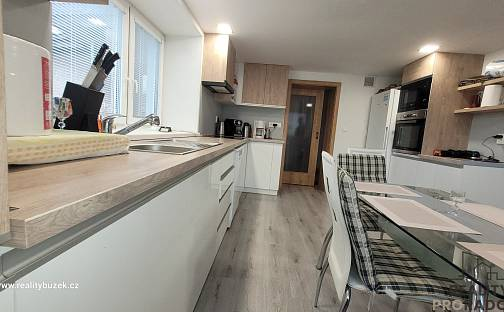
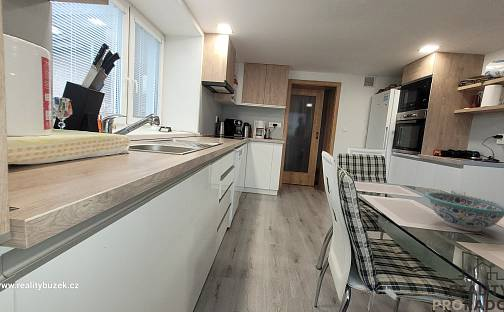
+ decorative bowl [423,191,504,233]
